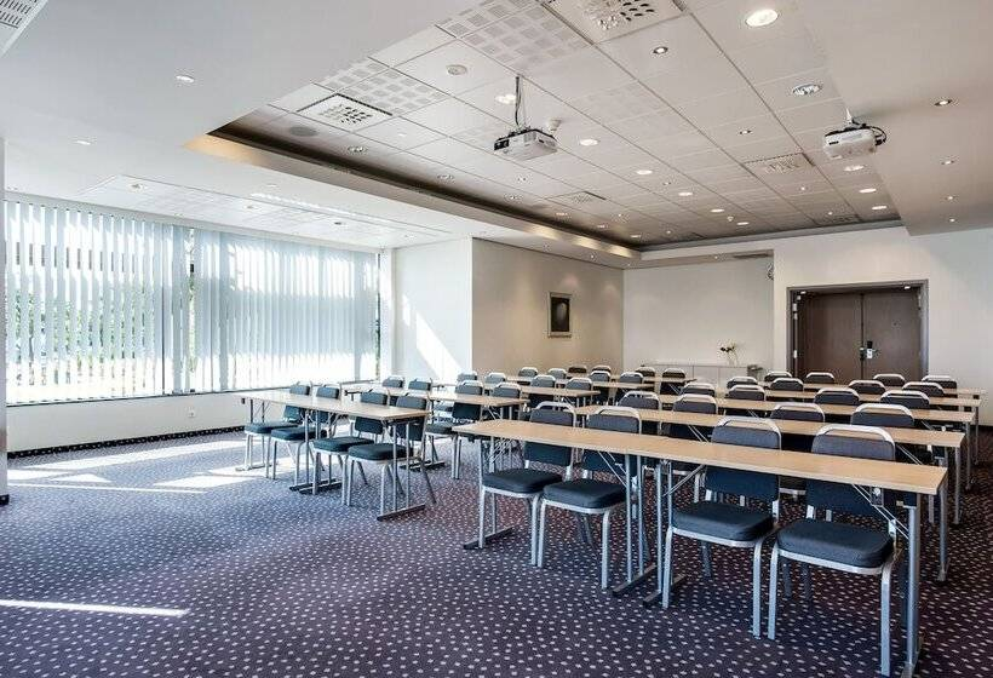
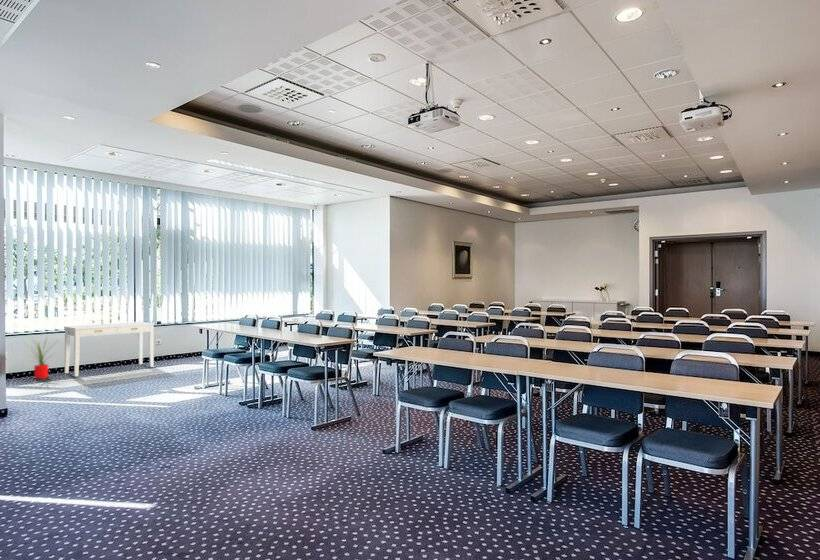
+ house plant [21,335,62,380]
+ desk [63,321,155,378]
